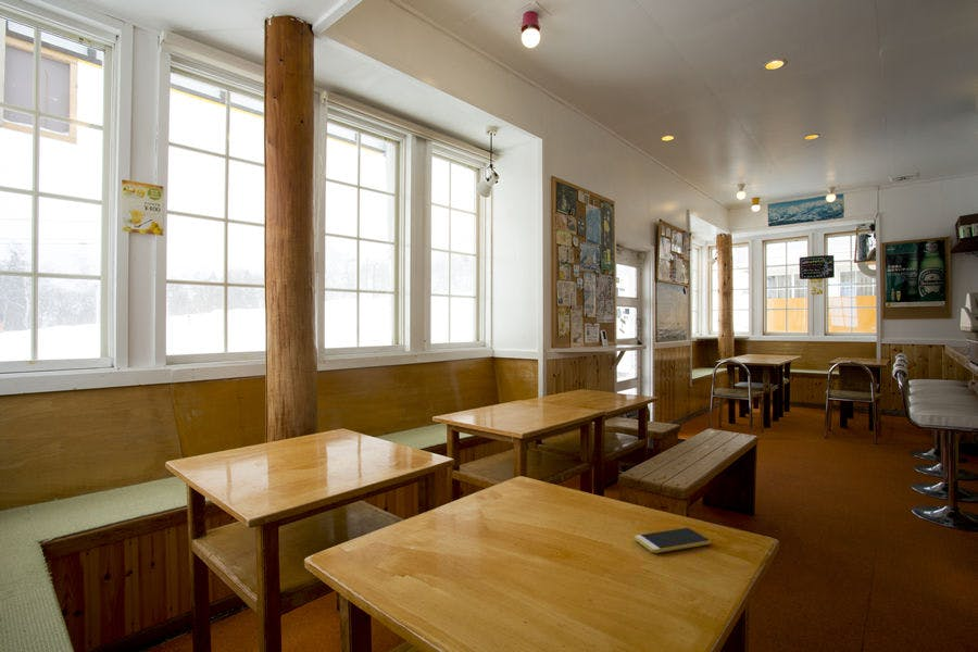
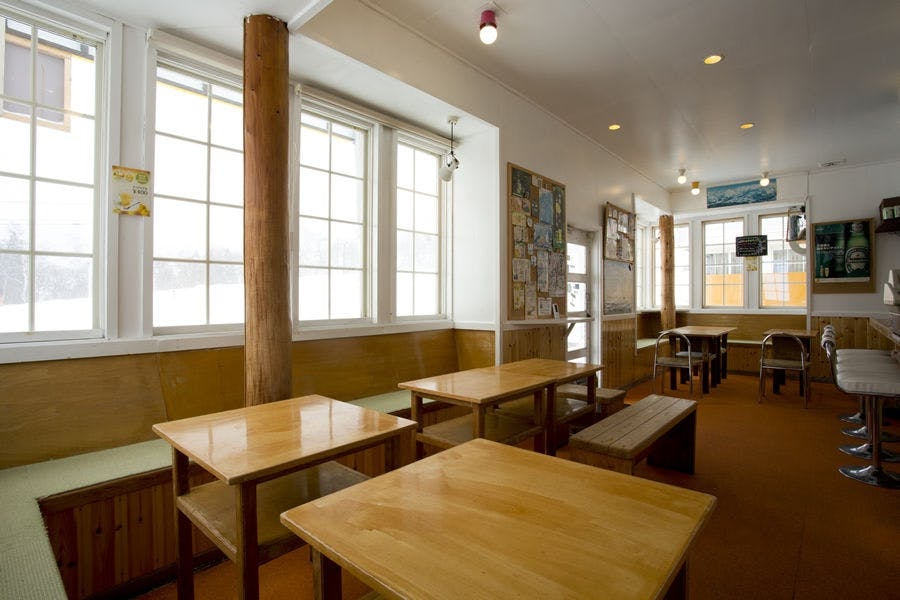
- smartphone [634,527,712,554]
